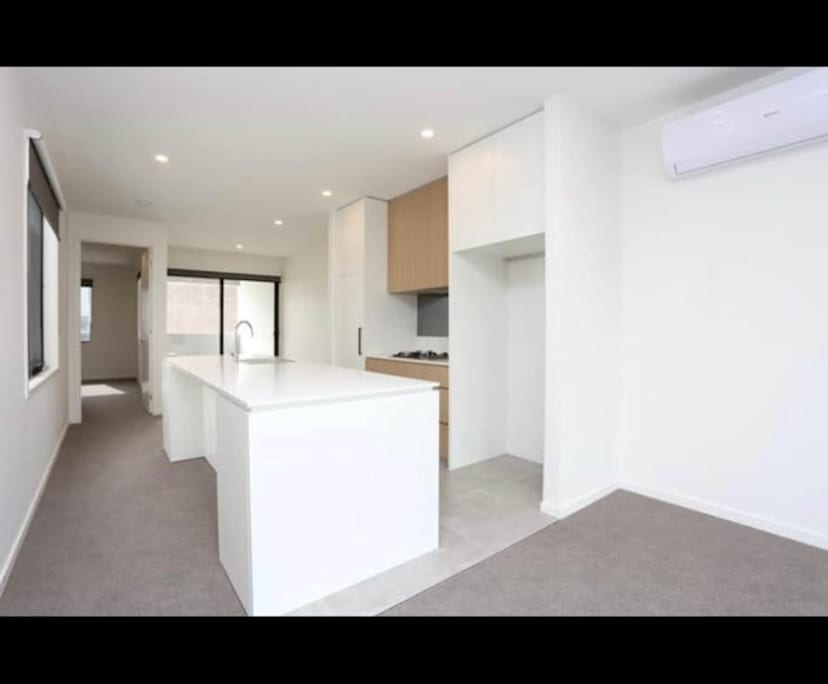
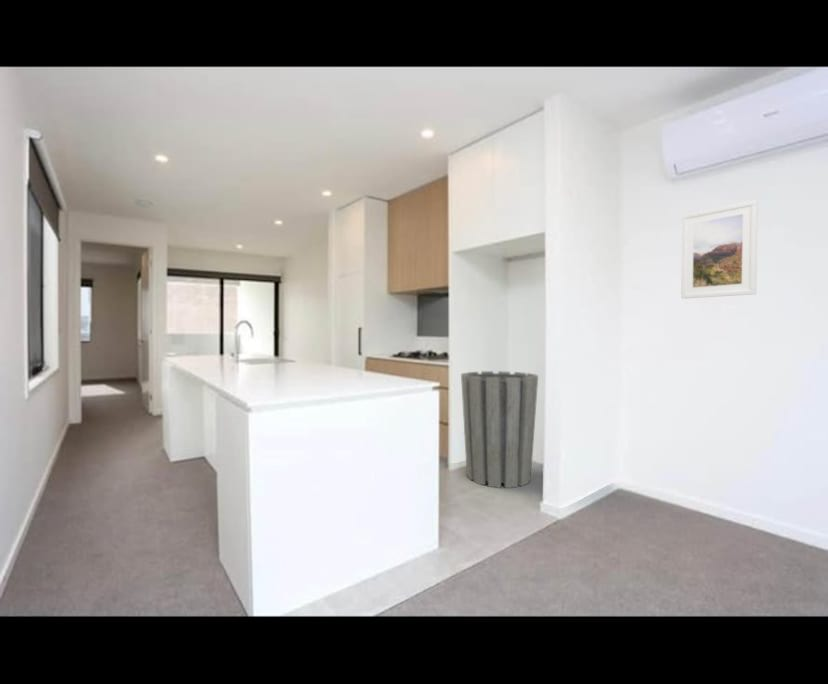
+ trash can [460,370,539,489]
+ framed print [680,199,759,300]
